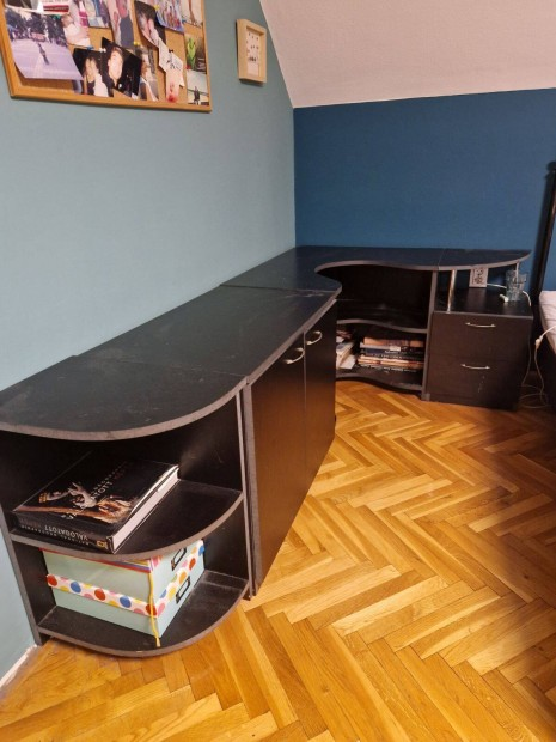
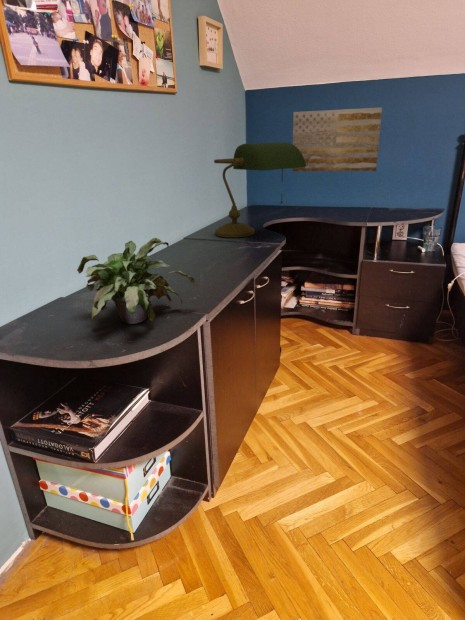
+ wall art [291,107,383,172]
+ potted plant [76,237,197,325]
+ desk lamp [213,141,307,238]
